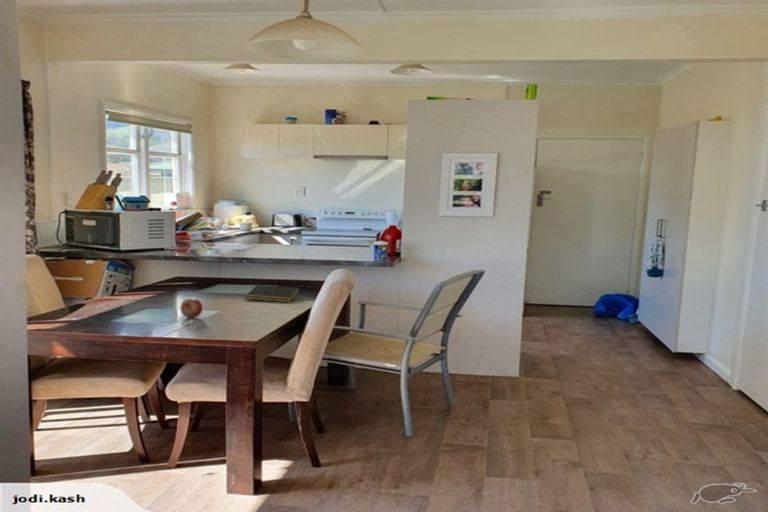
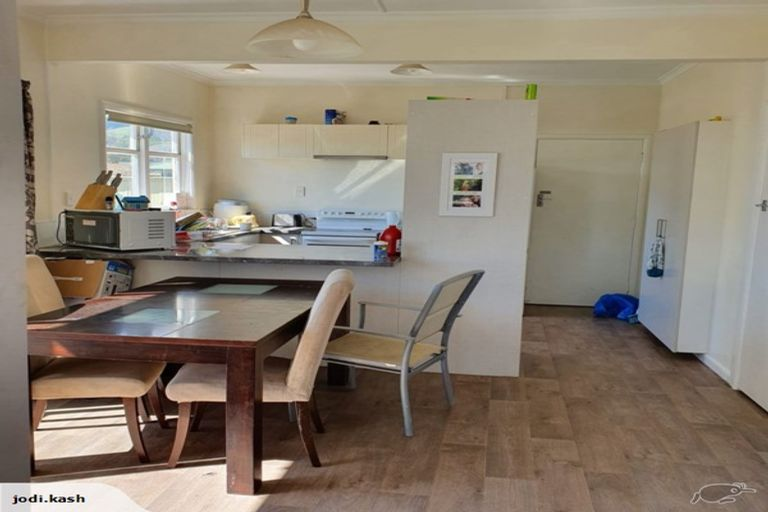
- fruit [180,298,204,319]
- notepad [244,284,300,303]
